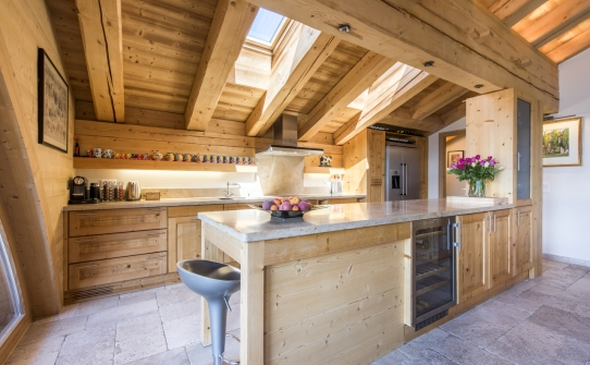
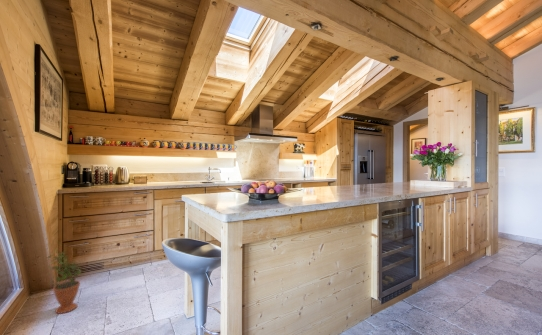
+ potted plant [46,249,82,315]
